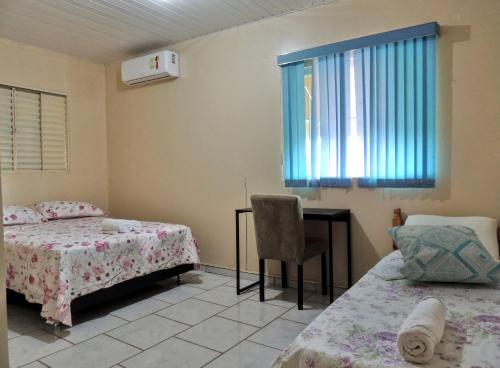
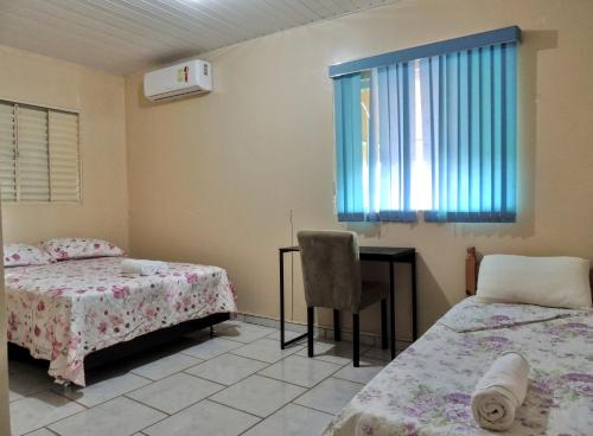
- decorative pillow [384,224,500,284]
